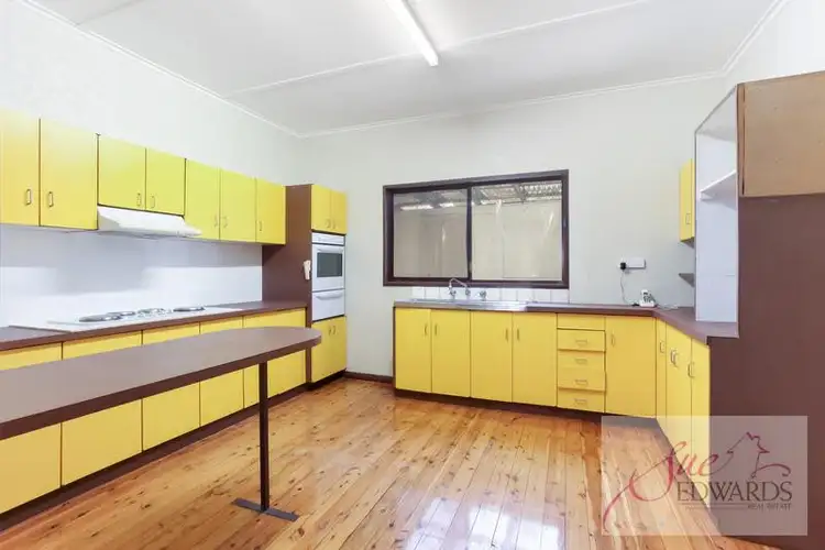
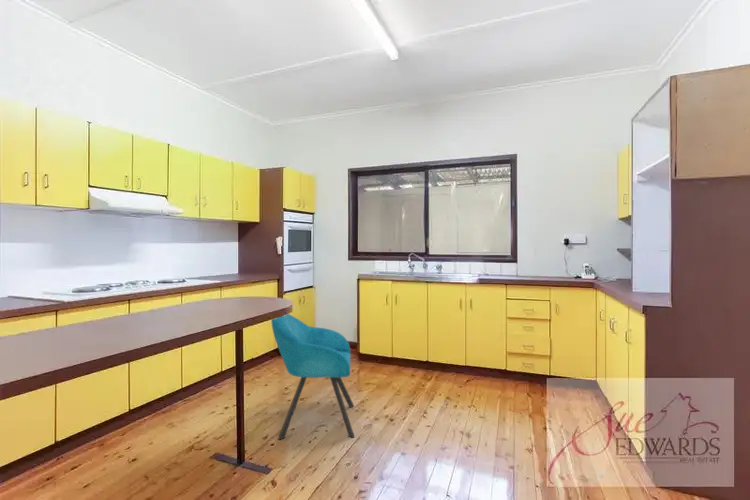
+ chair [270,313,355,441]
